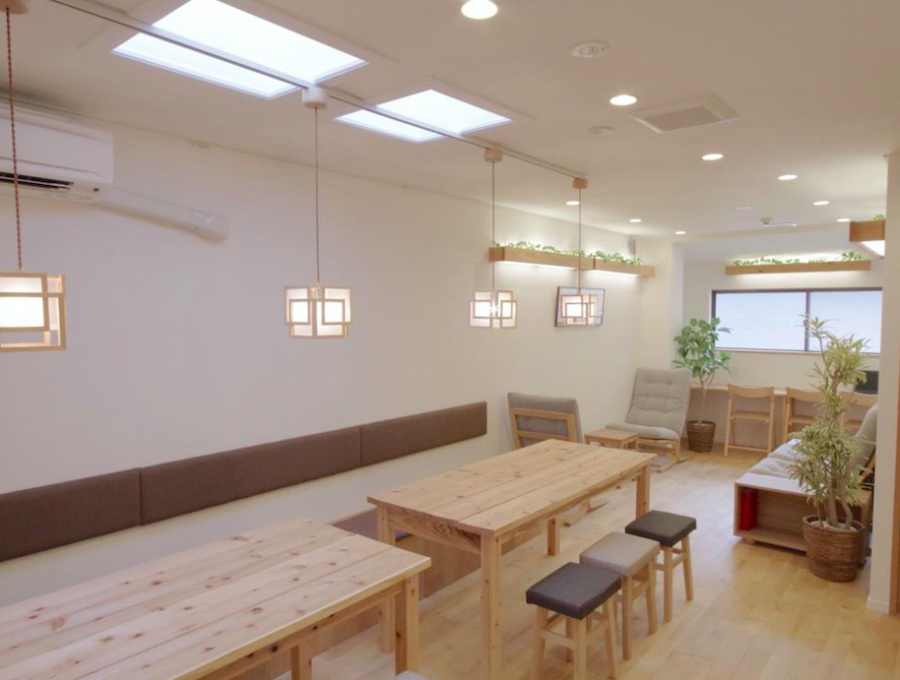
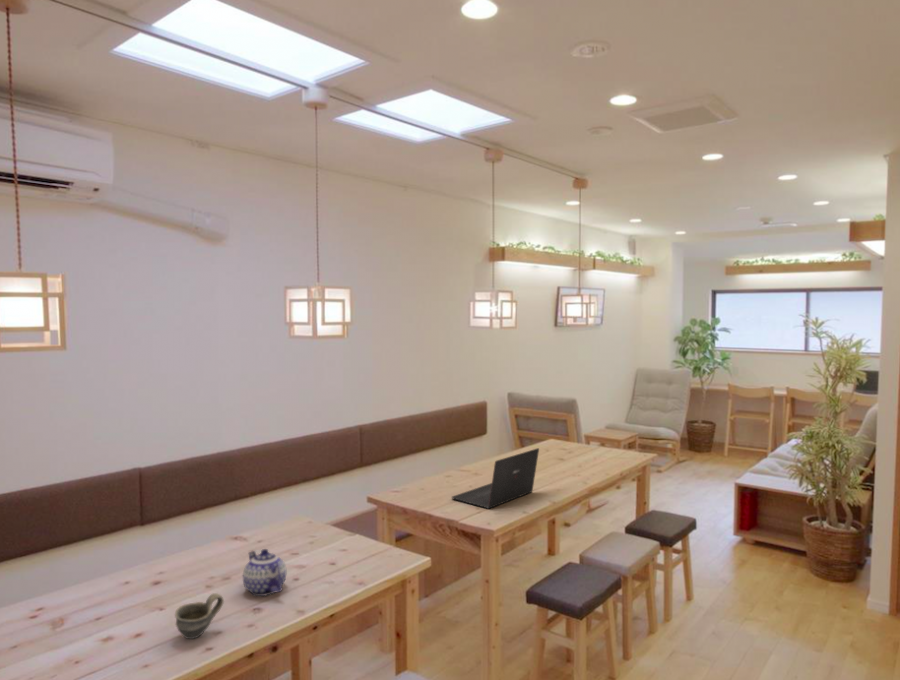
+ cup [174,592,225,640]
+ teapot [242,548,287,597]
+ laptop [450,447,540,509]
